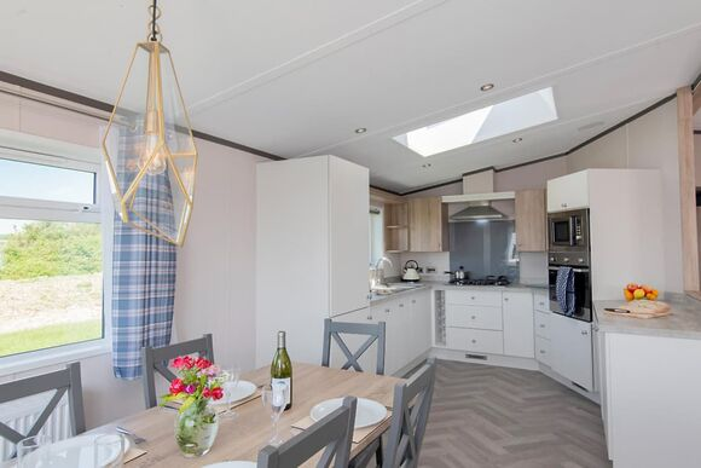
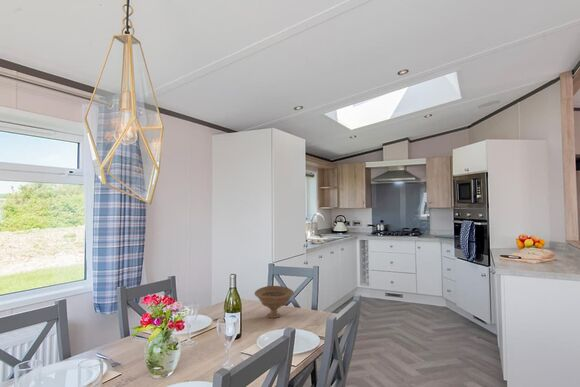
+ bowl [253,285,295,319]
